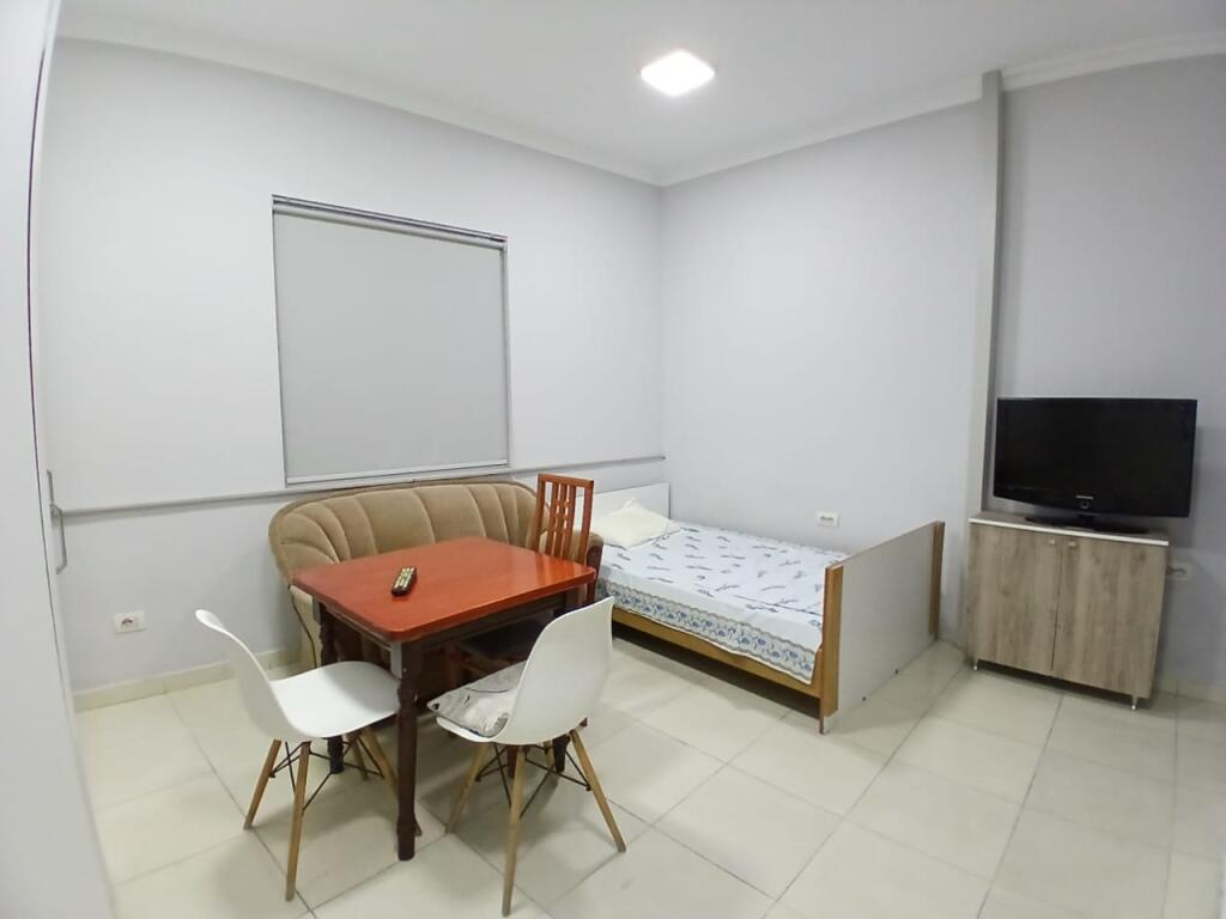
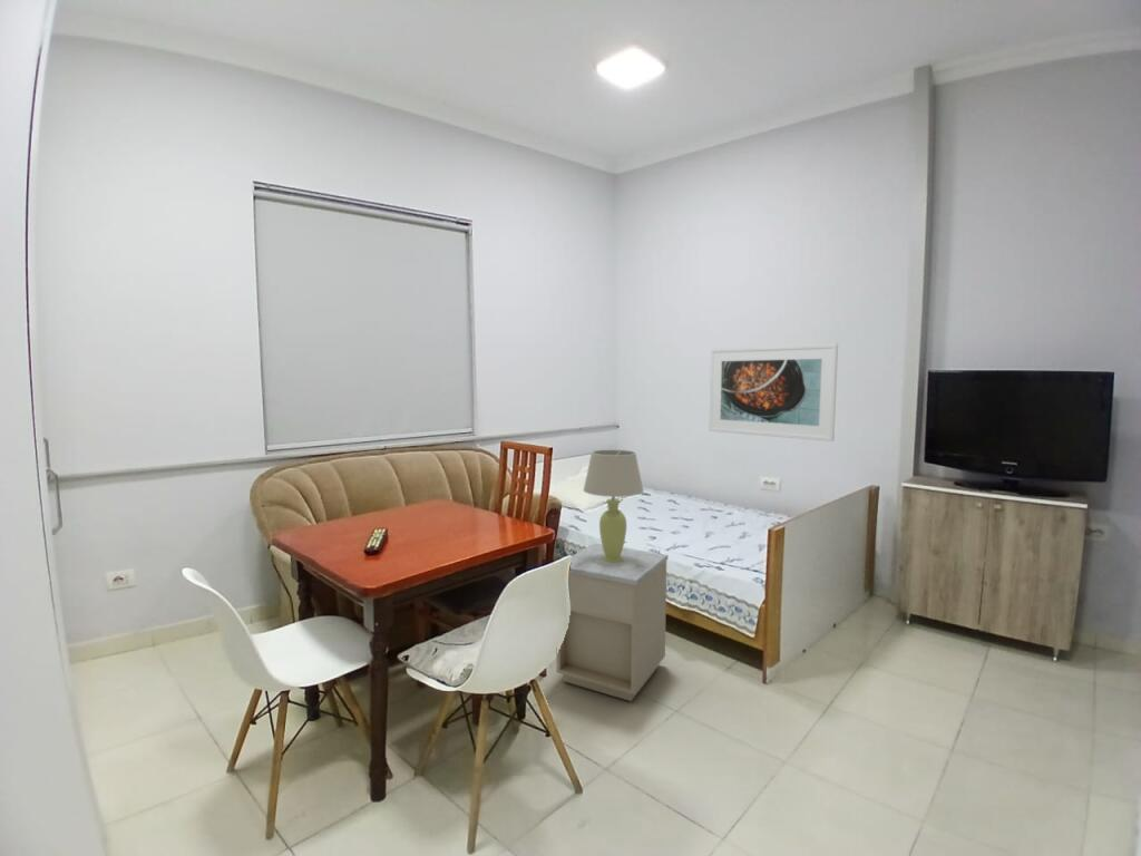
+ table lamp [583,448,645,563]
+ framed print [708,342,839,442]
+ nightstand [556,543,670,702]
